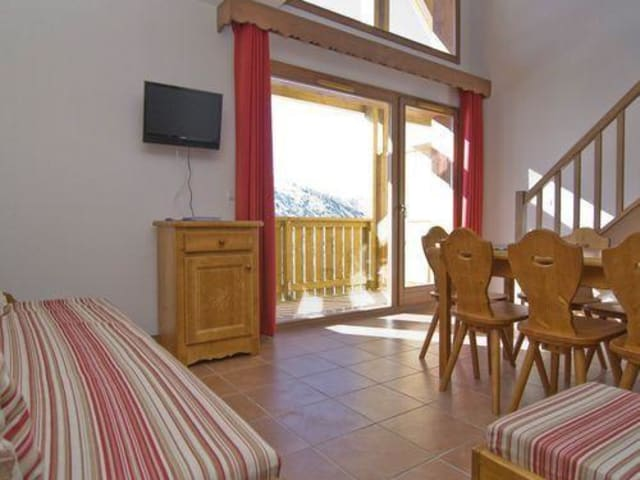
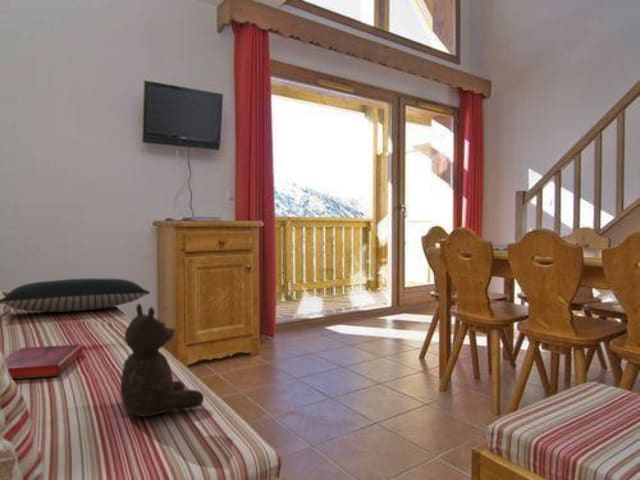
+ stuffed bear [120,303,205,418]
+ hardback book [3,343,83,380]
+ pillow [0,277,151,313]
